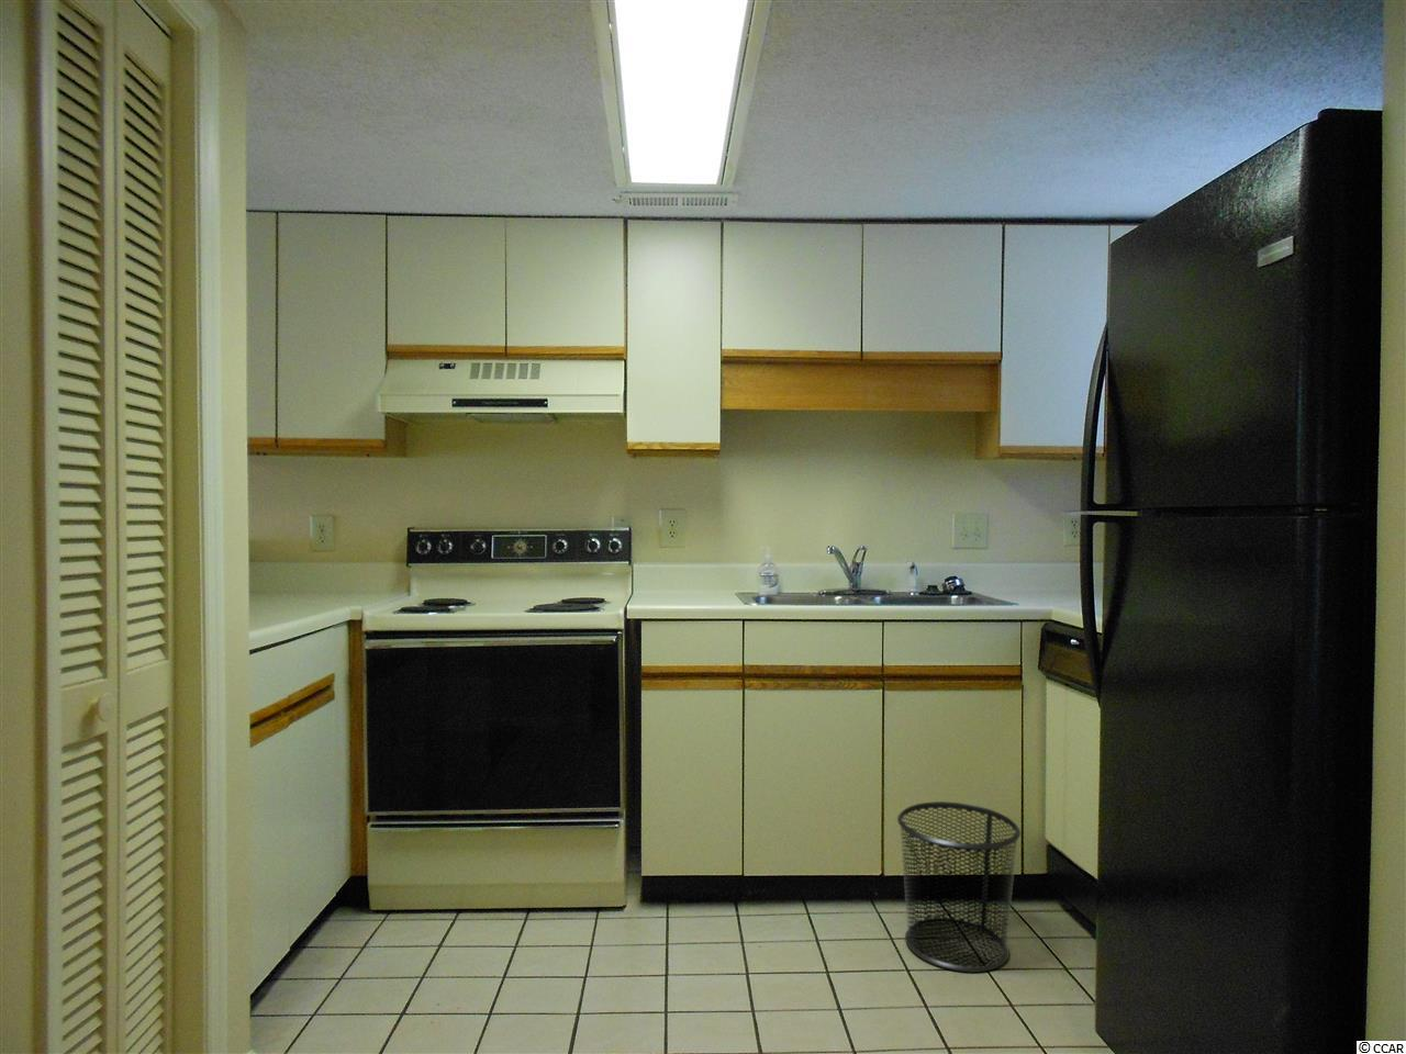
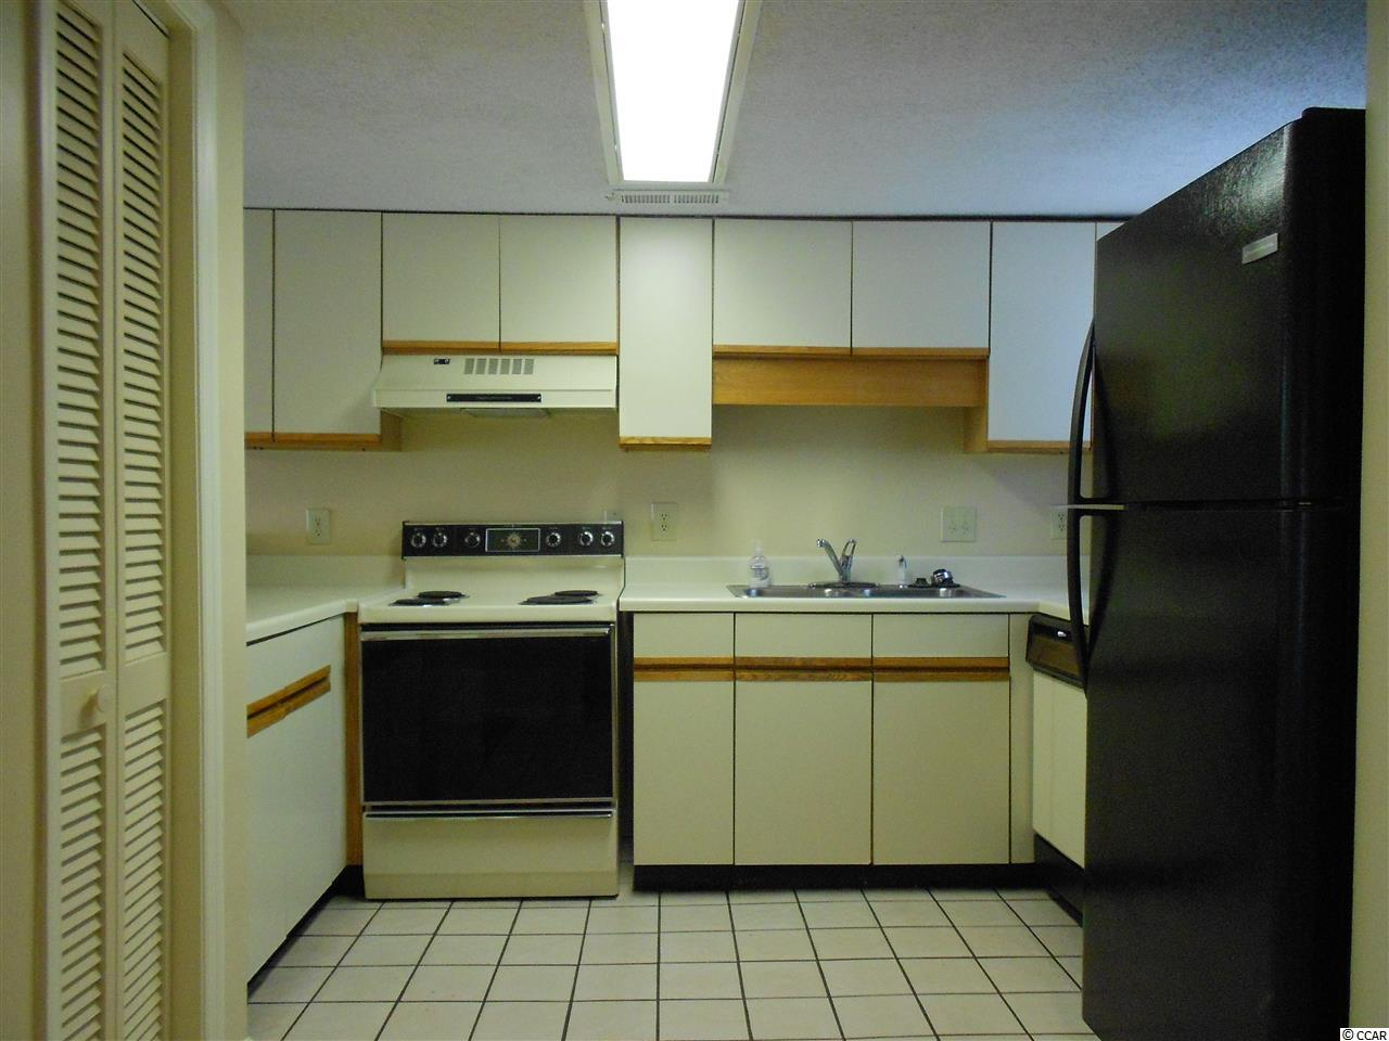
- trash can [897,800,1022,974]
